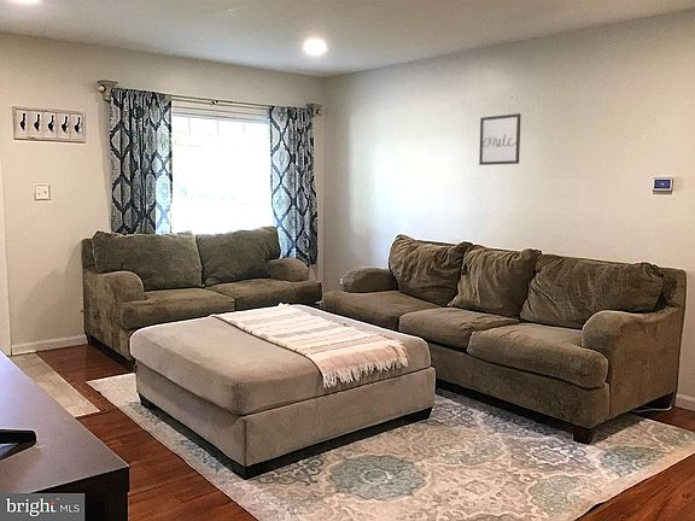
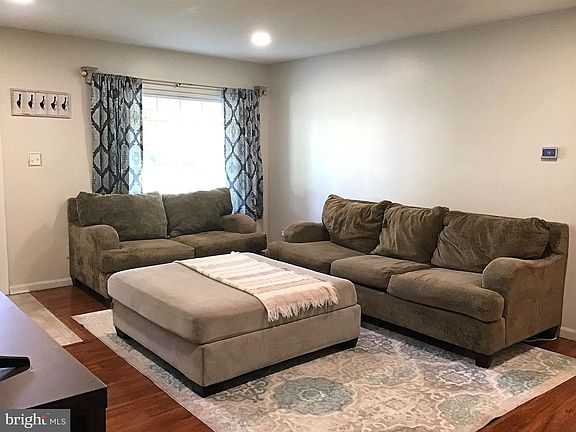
- wall art [478,112,522,166]
